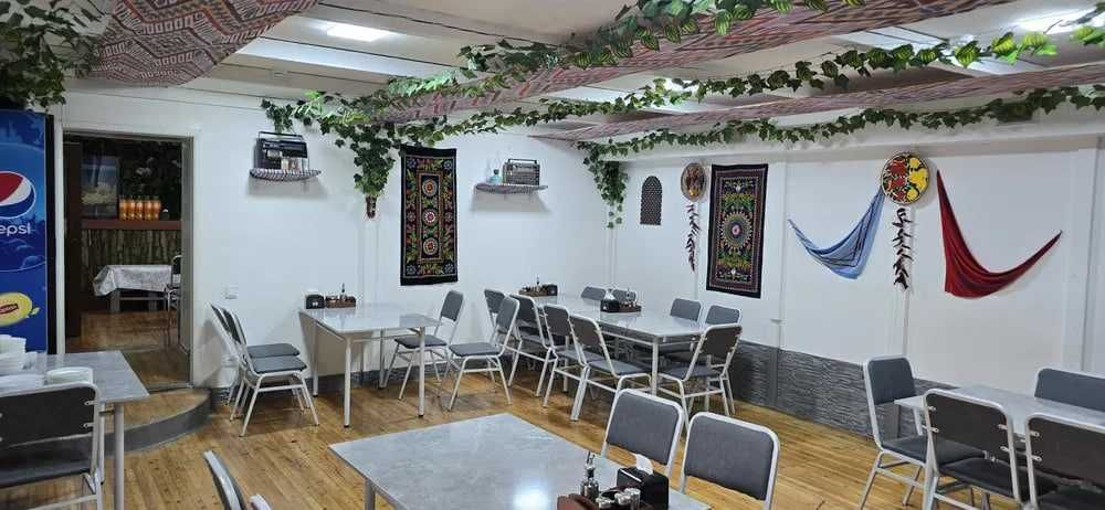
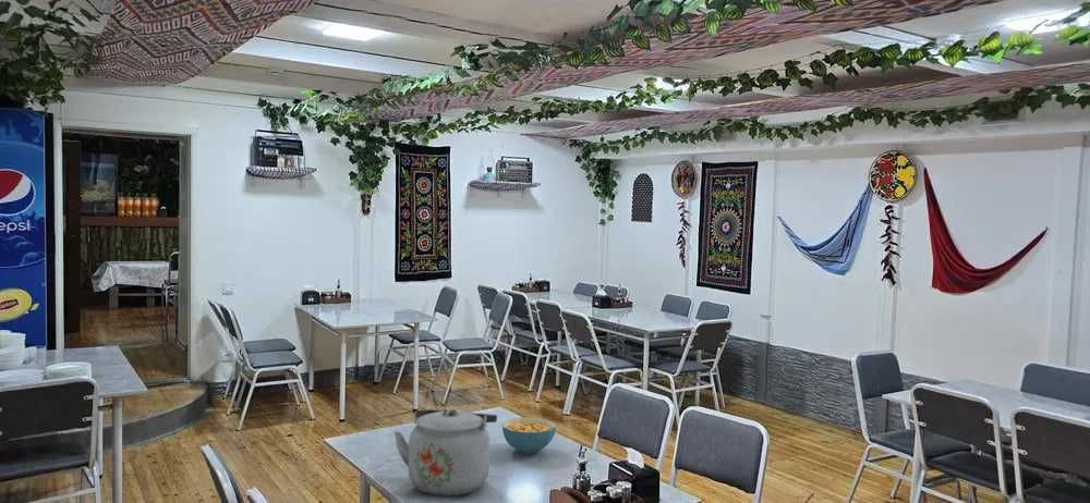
+ kettle [393,407,498,496]
+ cereal bowl [501,417,557,455]
